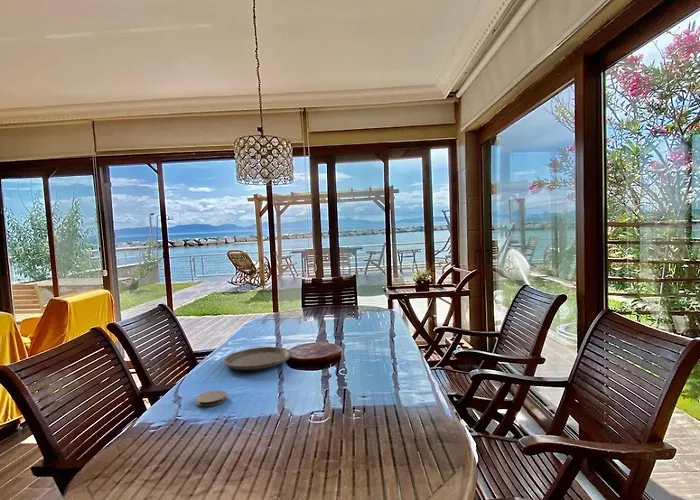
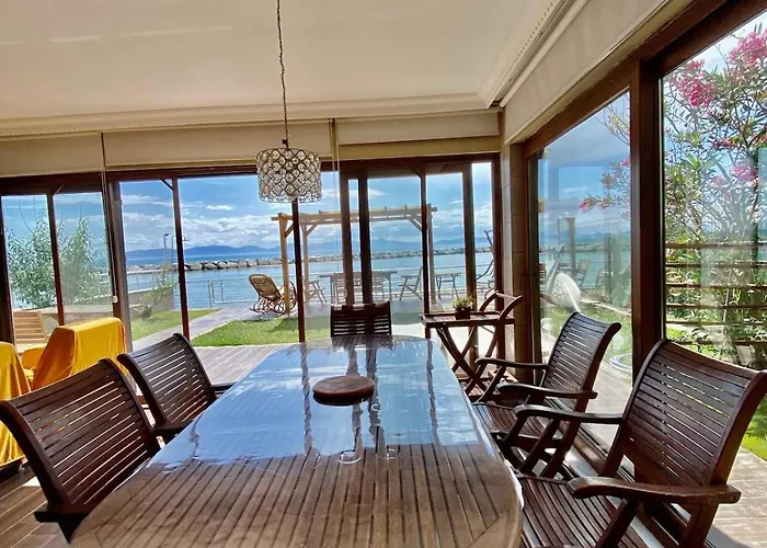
- plate [222,346,293,371]
- coaster [194,389,228,407]
